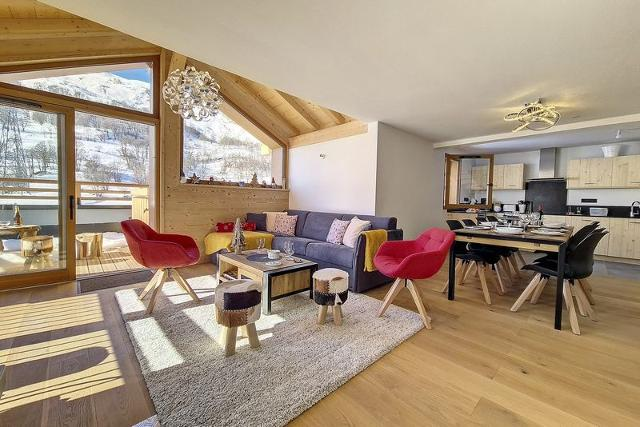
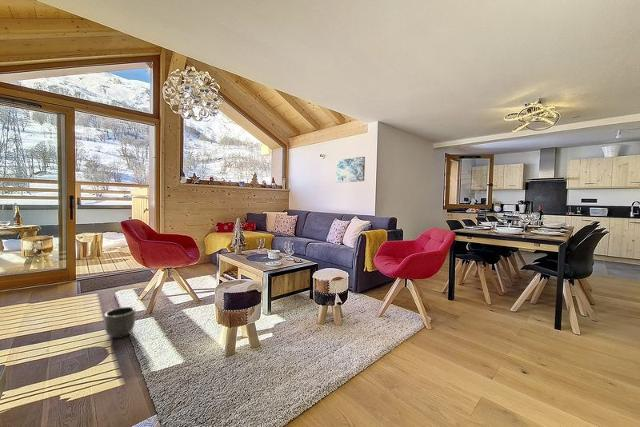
+ wall art [335,156,366,184]
+ planter [104,306,136,339]
